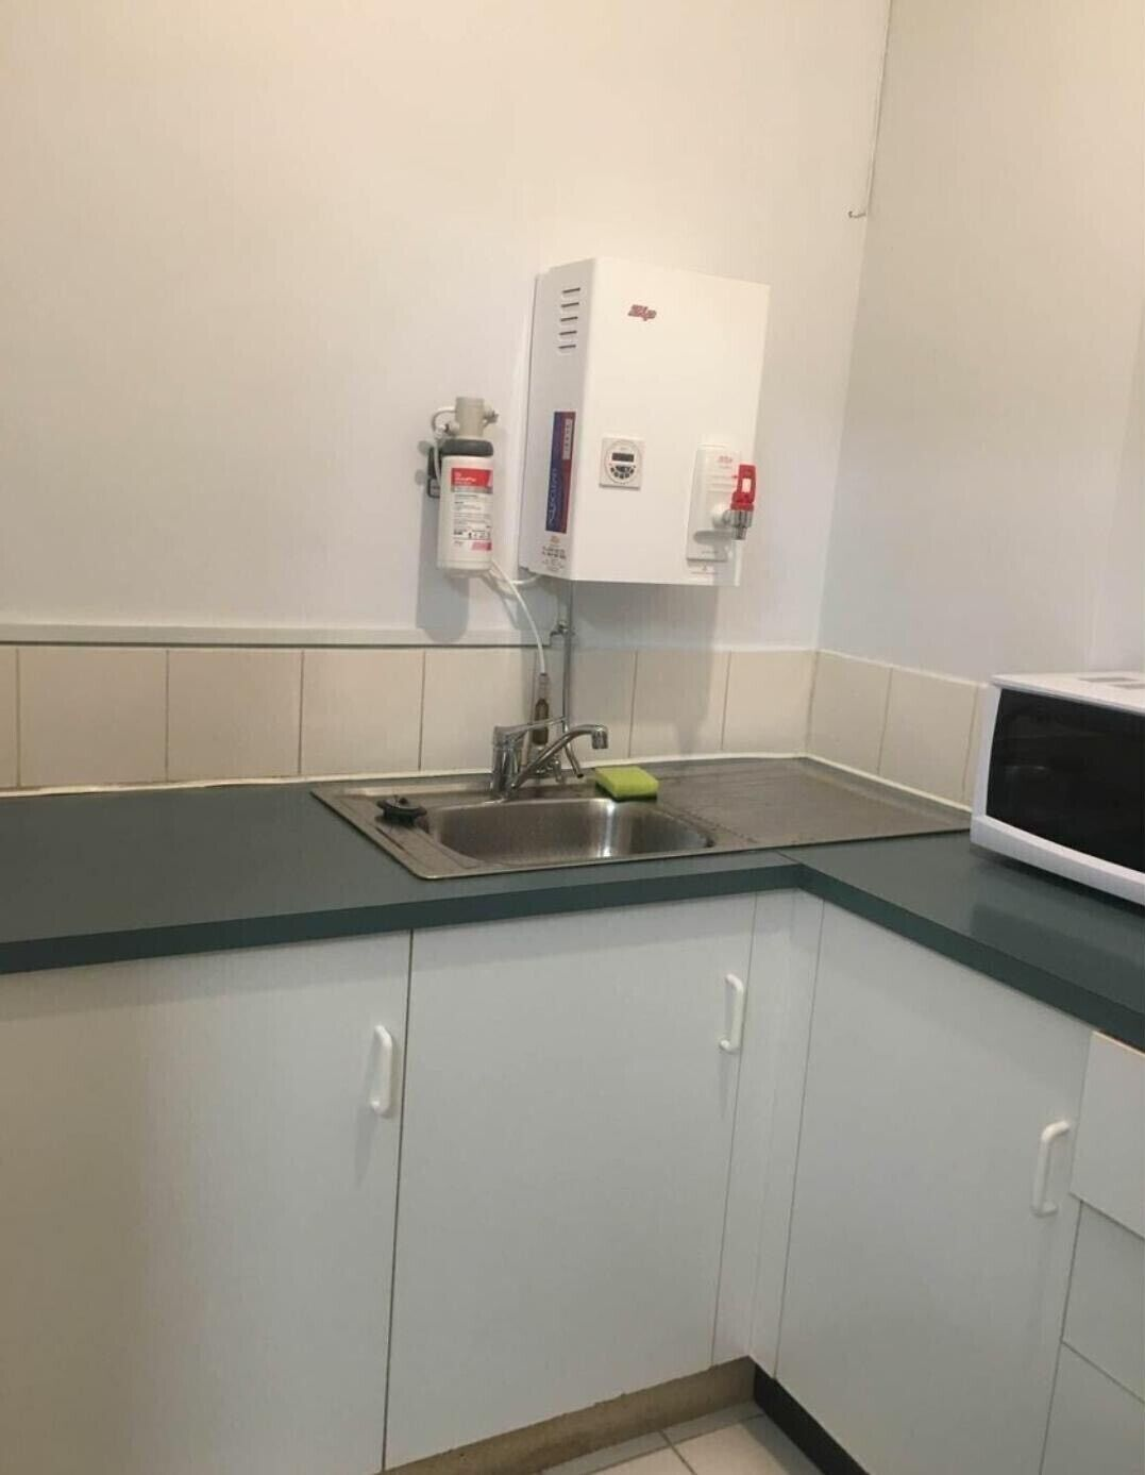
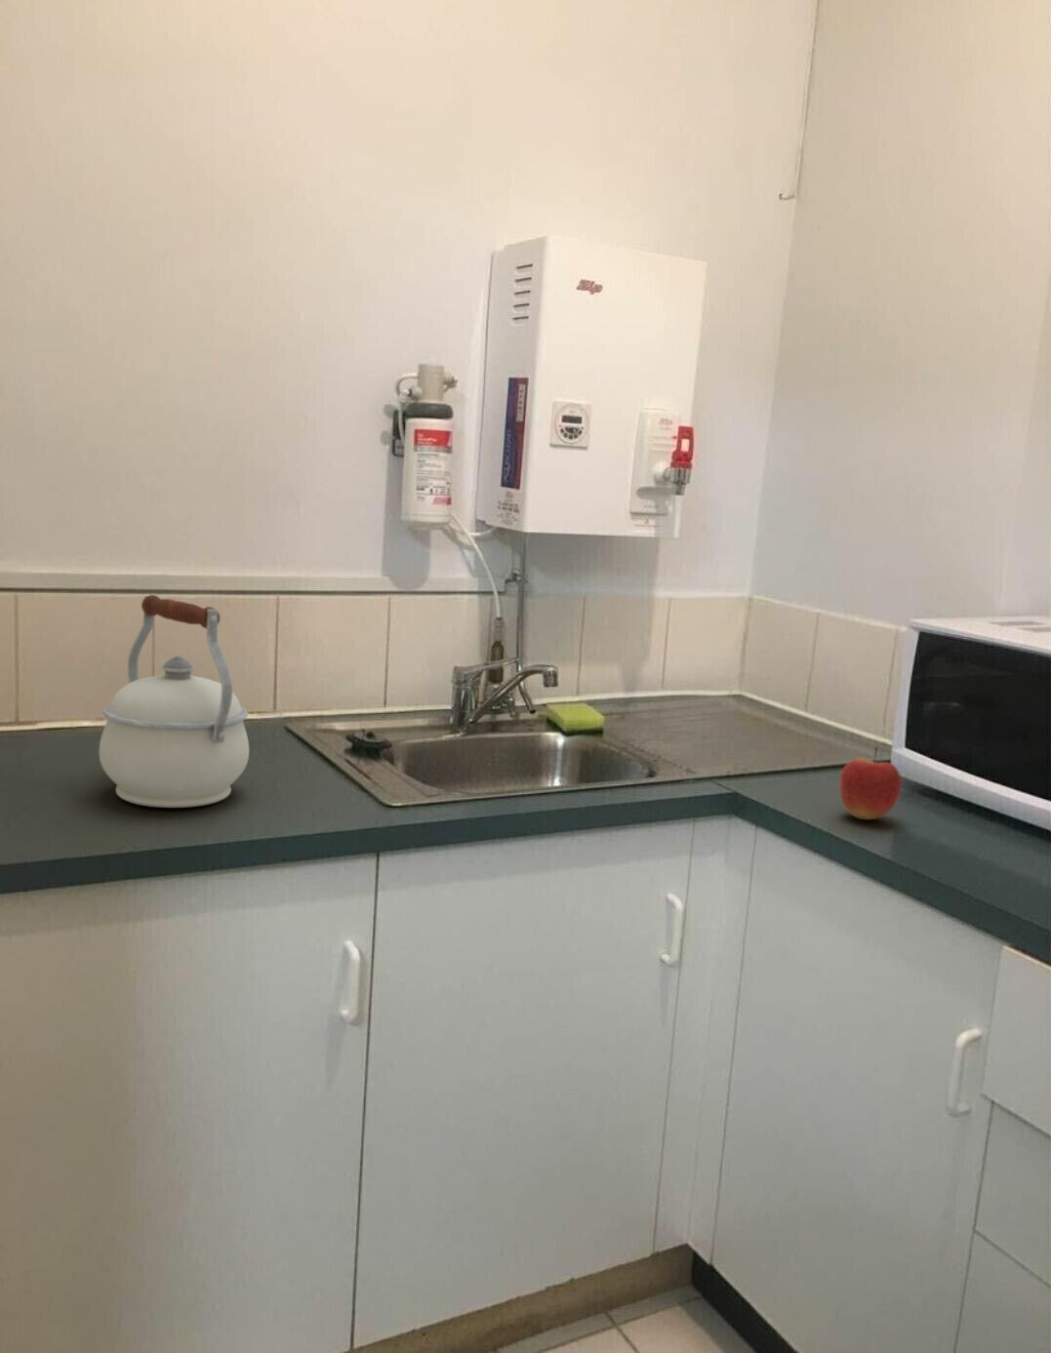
+ kettle [99,594,249,808]
+ apple [838,747,903,820]
